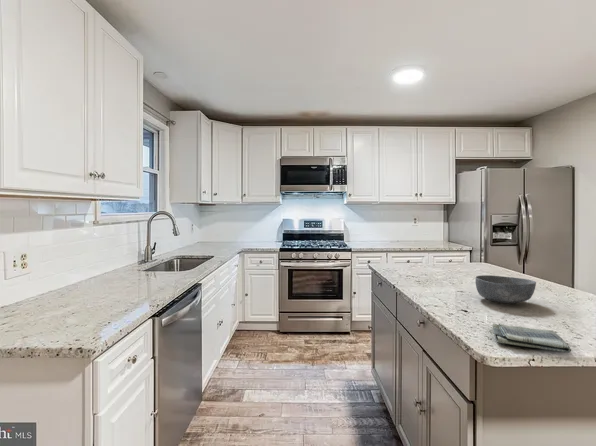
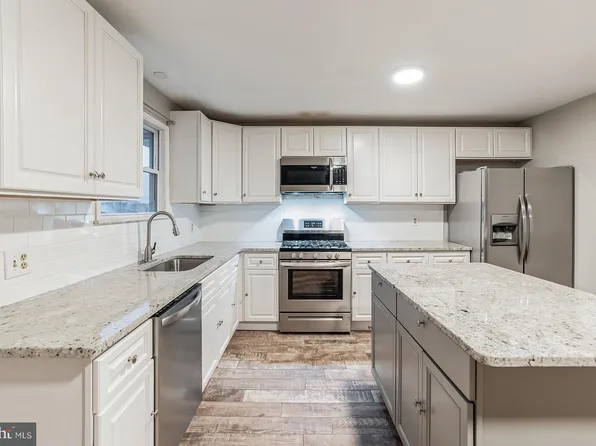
- bowl [475,274,537,304]
- dish towel [492,322,573,354]
